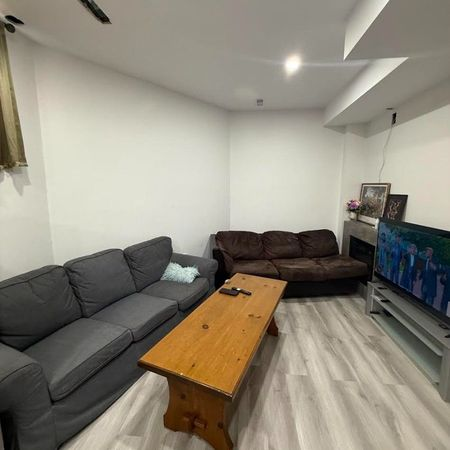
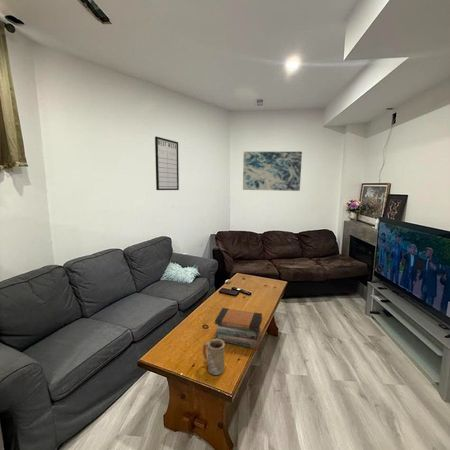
+ mug [202,338,226,376]
+ writing board [154,136,180,191]
+ wall art [242,151,303,192]
+ book stack [214,307,263,350]
